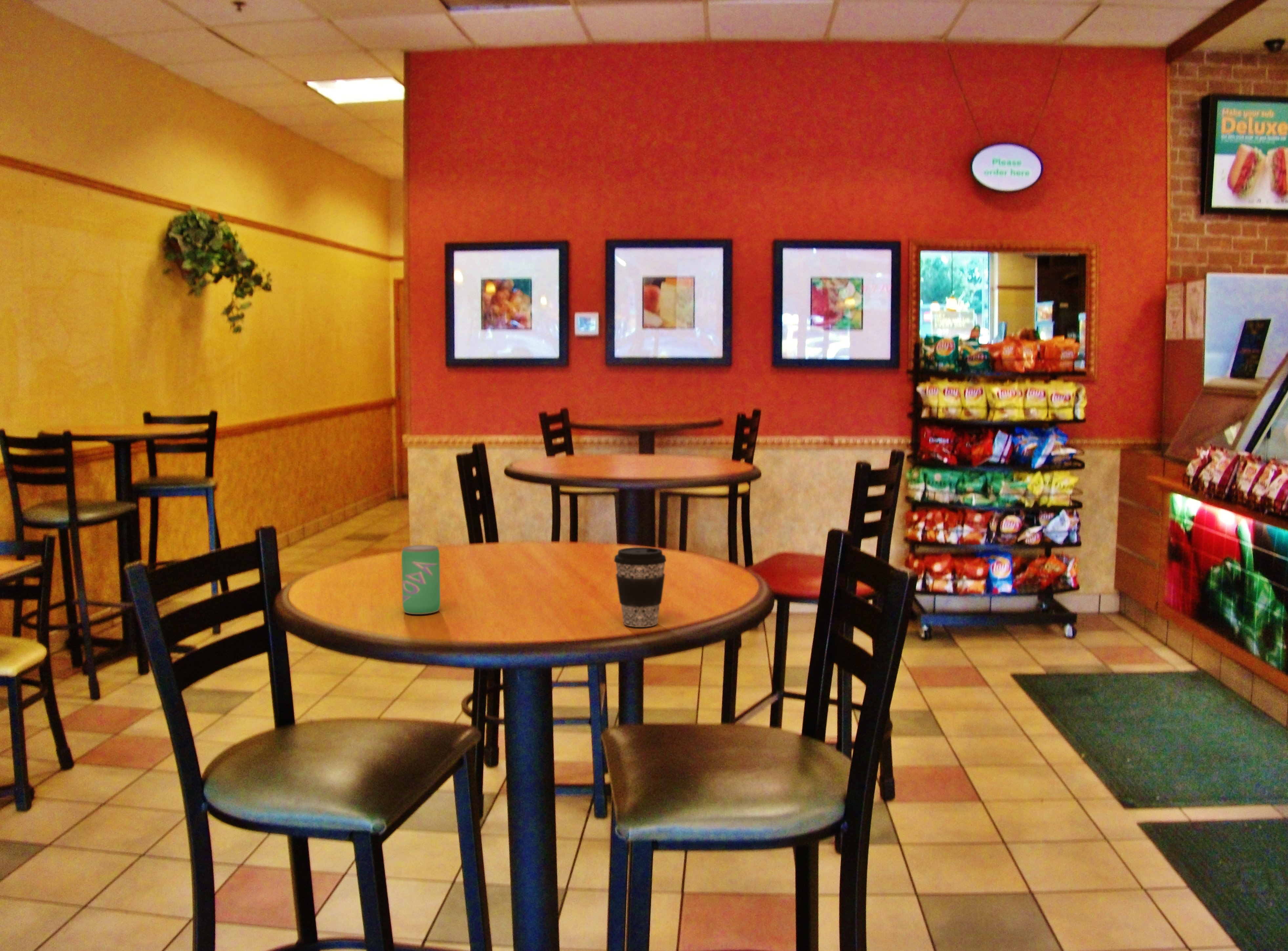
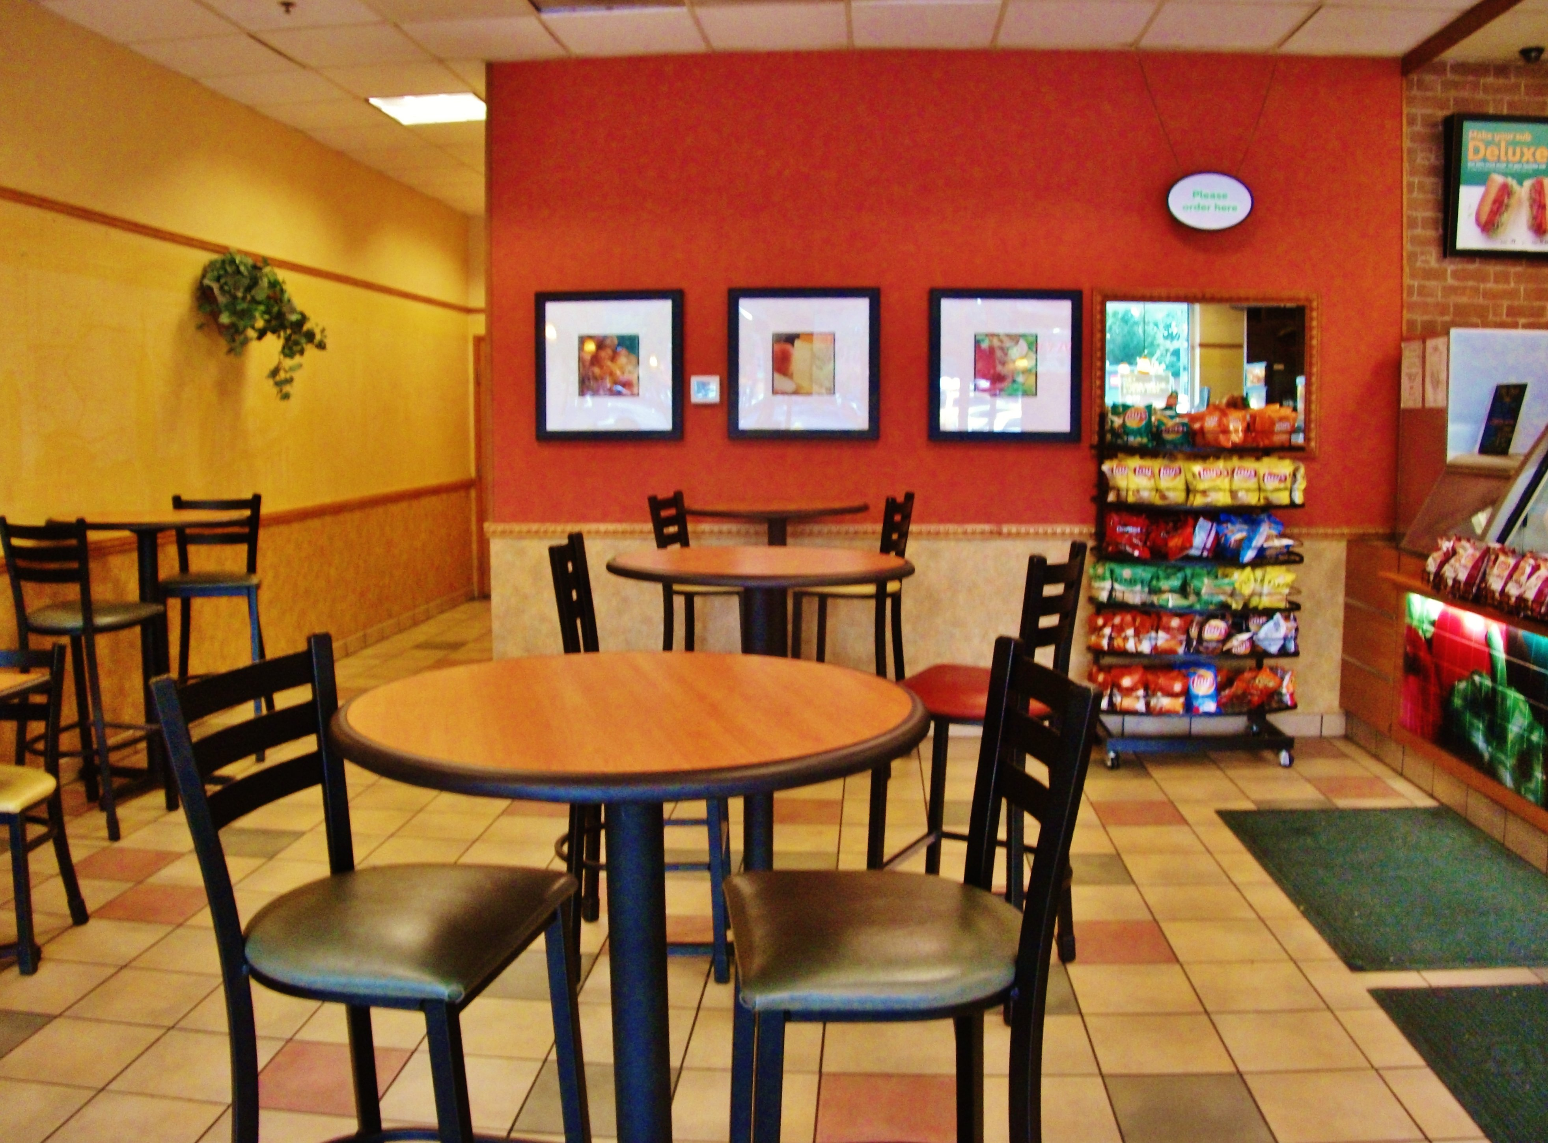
- coffee cup [613,547,667,627]
- beverage can [401,545,441,615]
